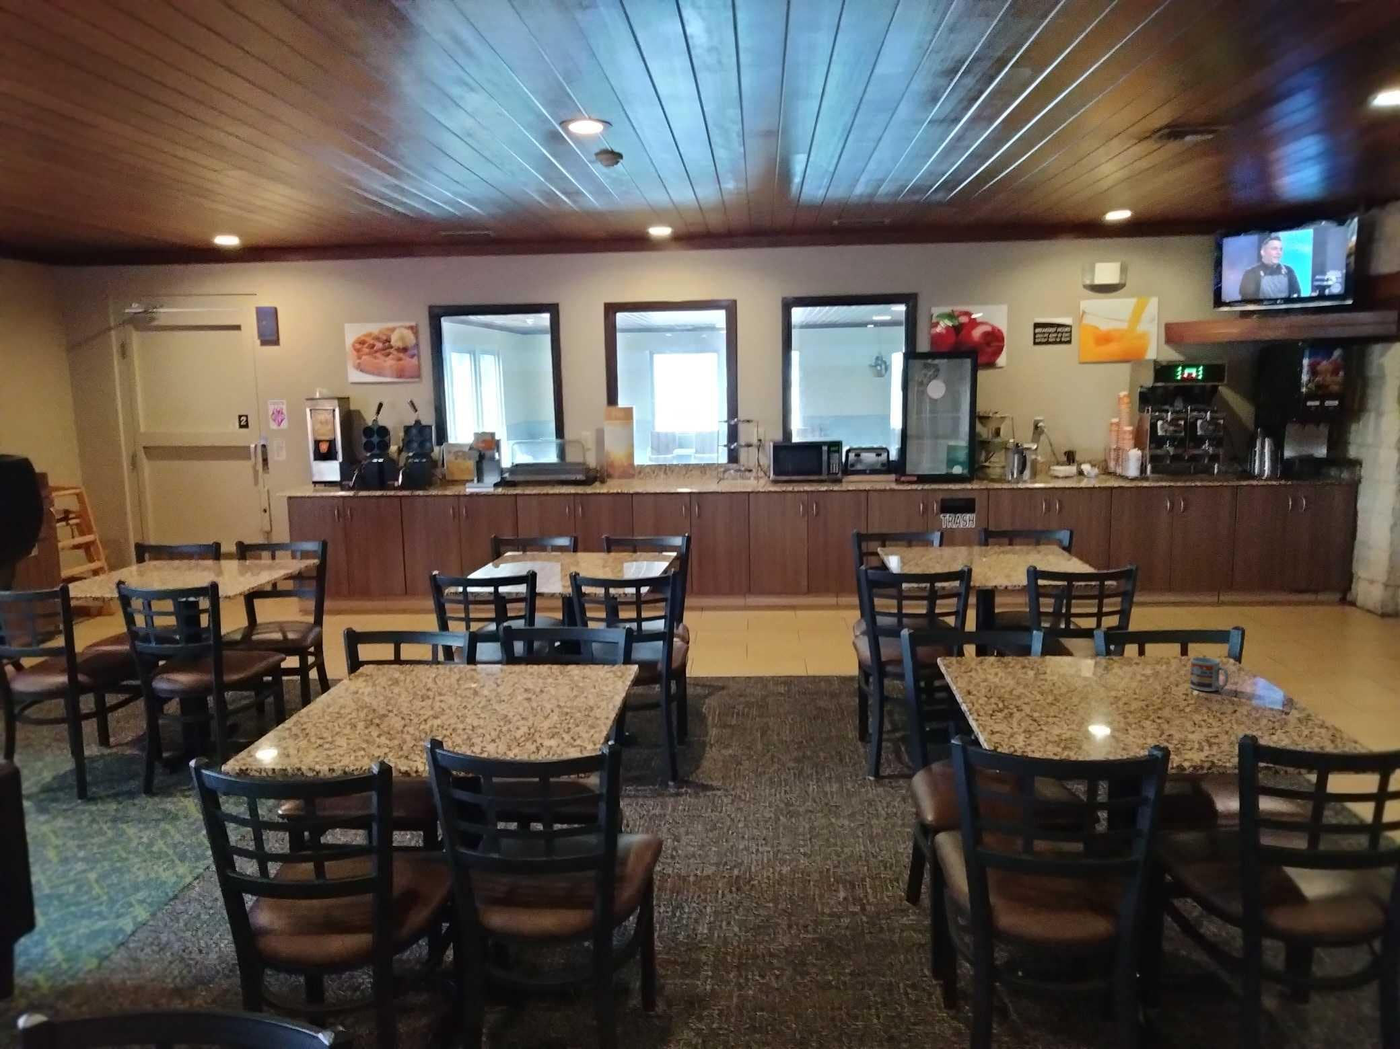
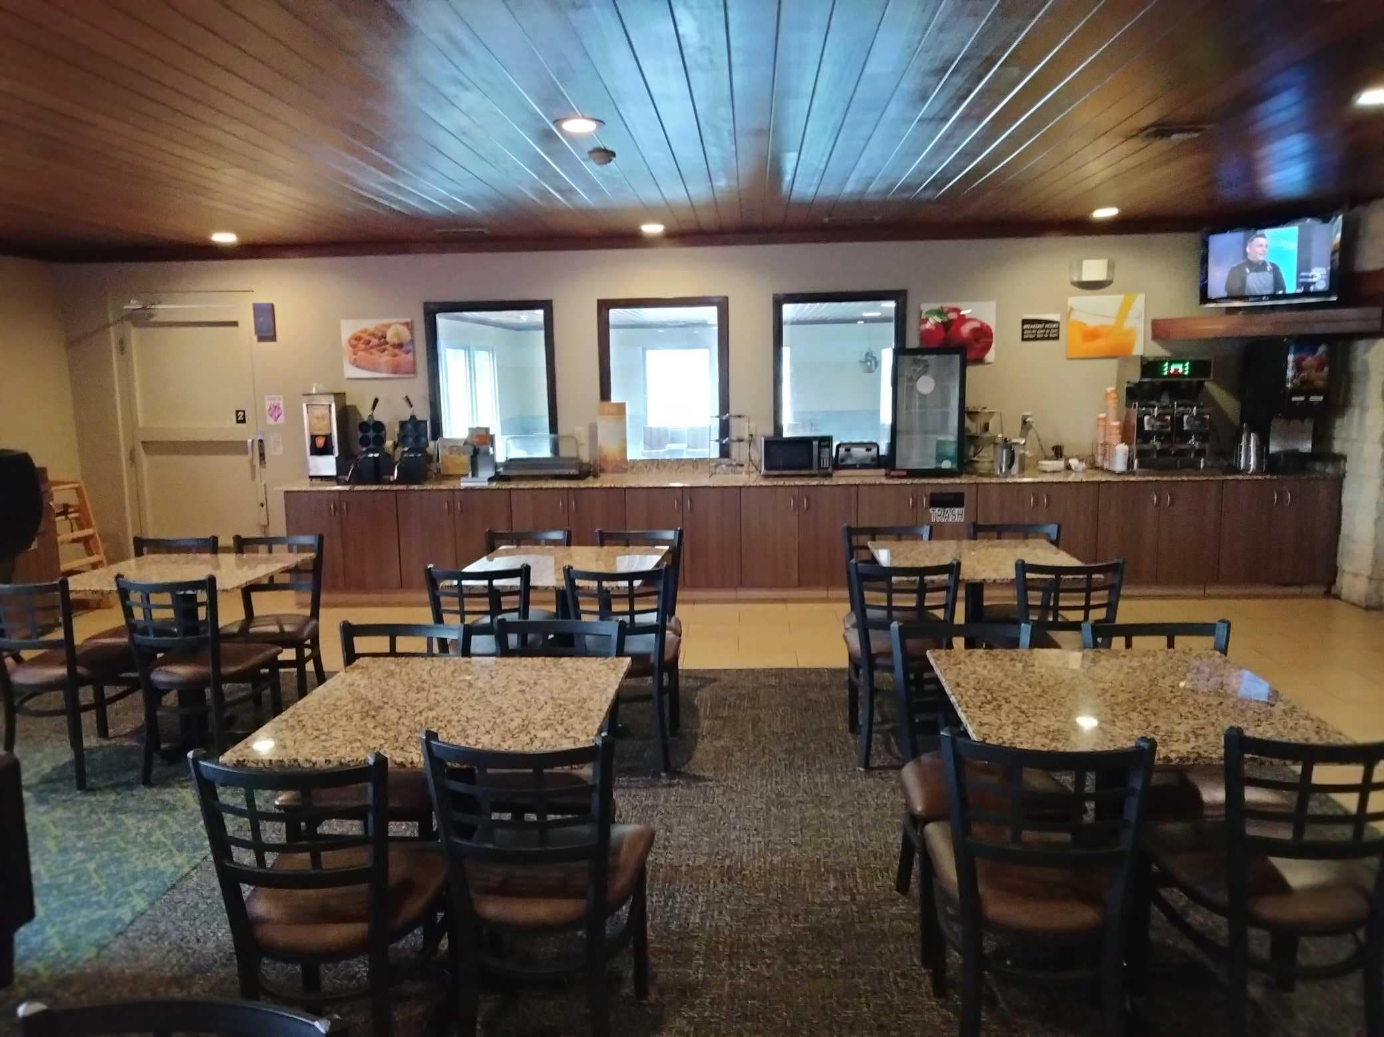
- cup [1189,657,1229,692]
